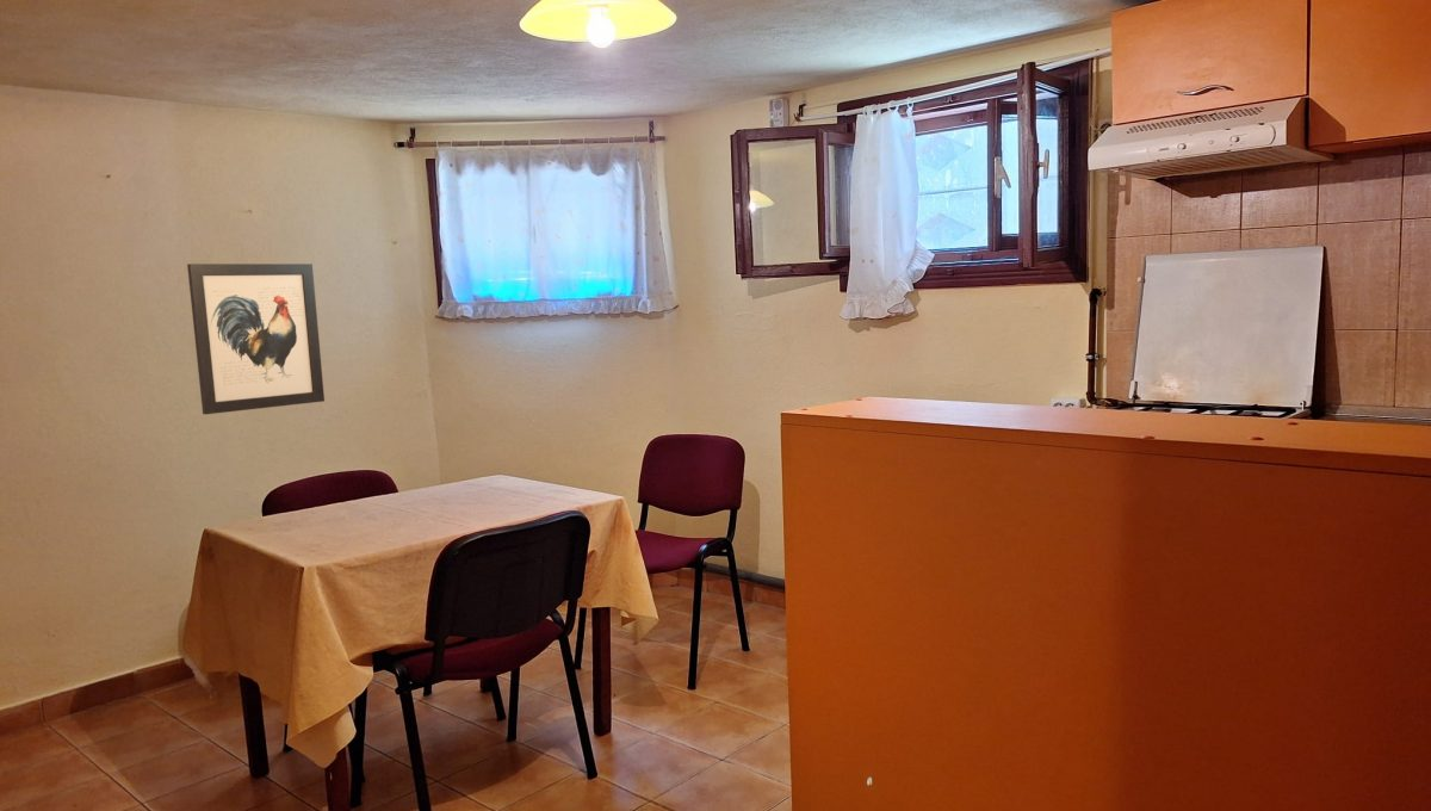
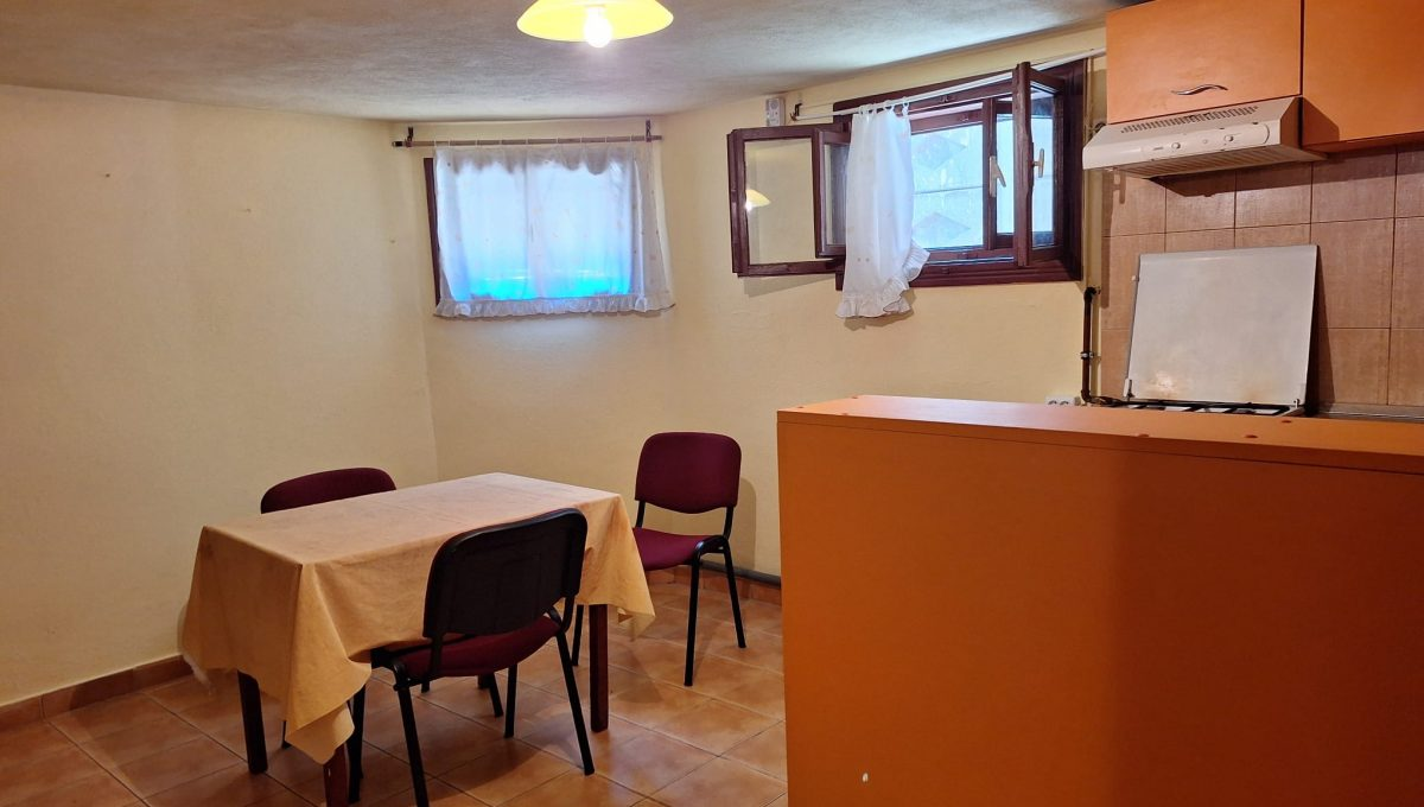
- wall art [186,262,326,415]
